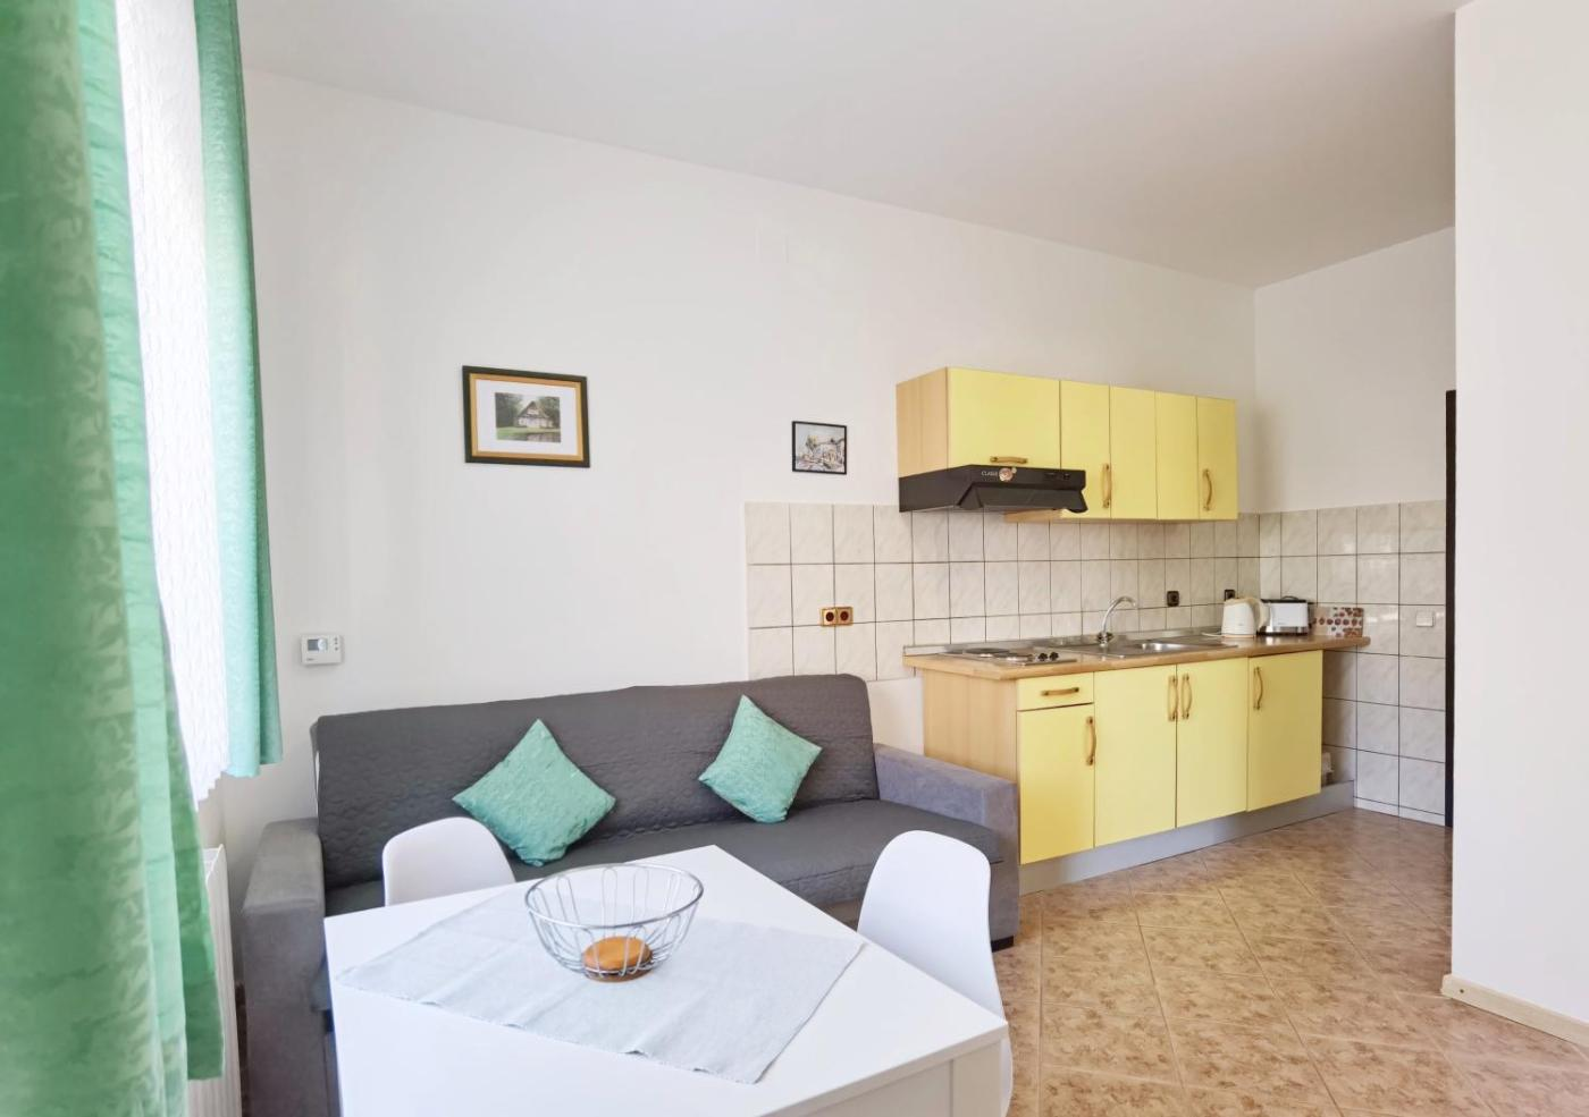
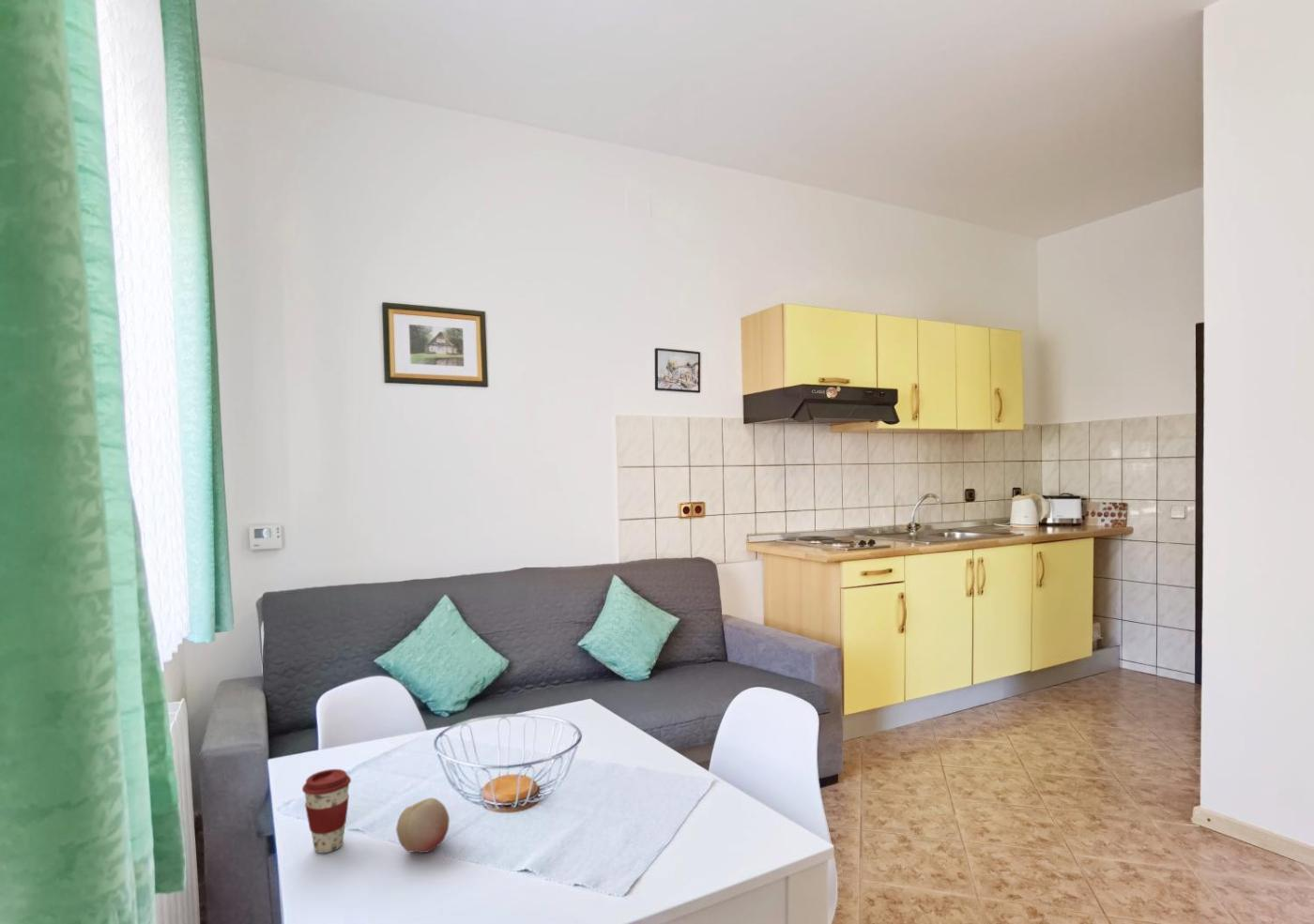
+ coffee cup [301,768,352,854]
+ fruit [395,797,451,854]
